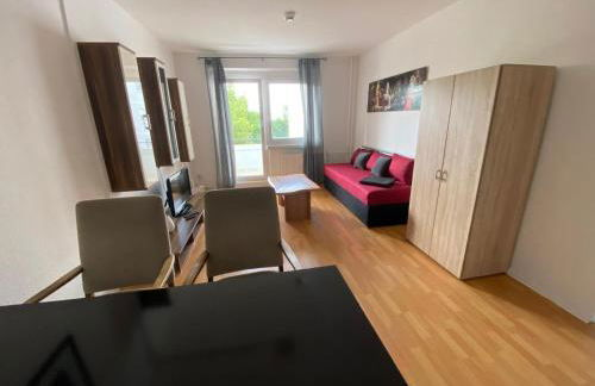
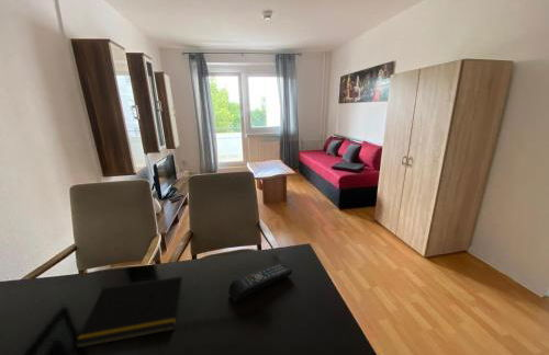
+ notepad [74,275,183,350]
+ remote control [227,262,293,304]
